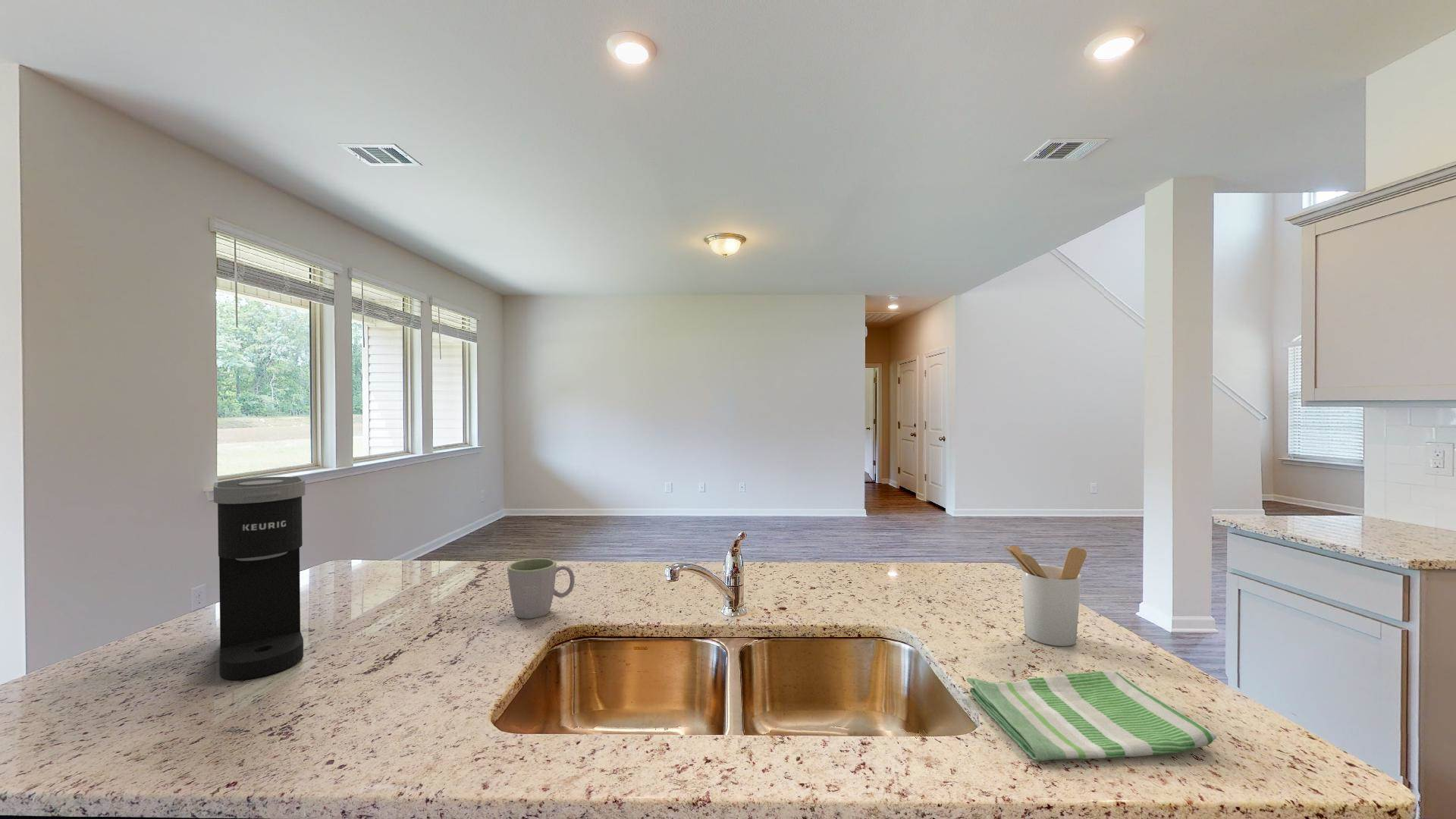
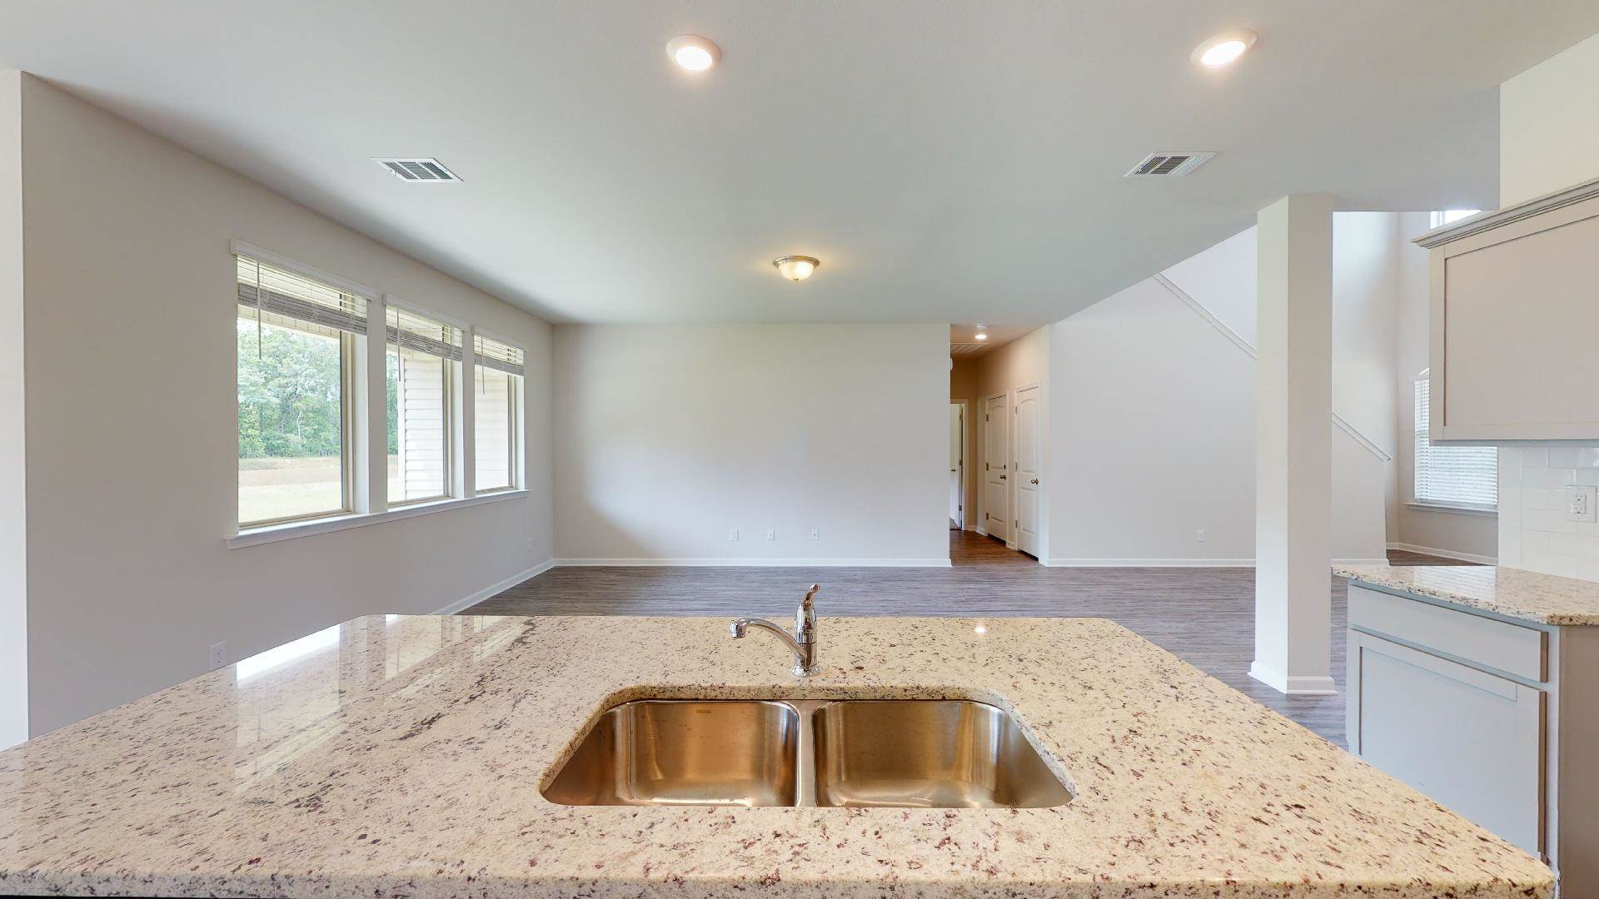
- dish towel [966,670,1217,761]
- coffee maker [213,476,306,681]
- mug [507,557,576,620]
- utensil holder [1003,544,1087,647]
